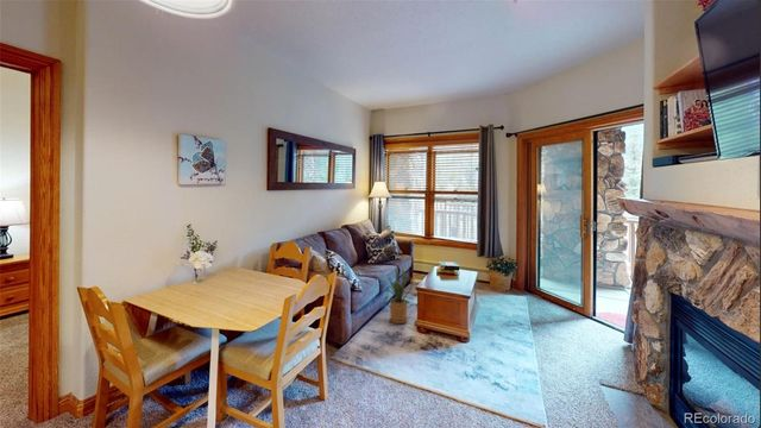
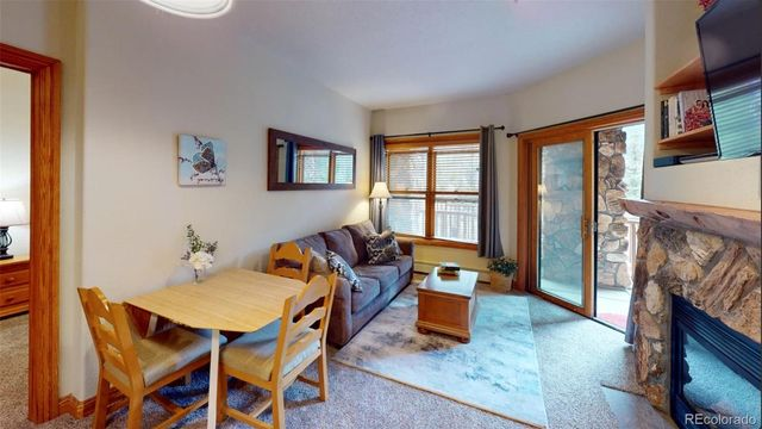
- house plant [379,266,414,325]
